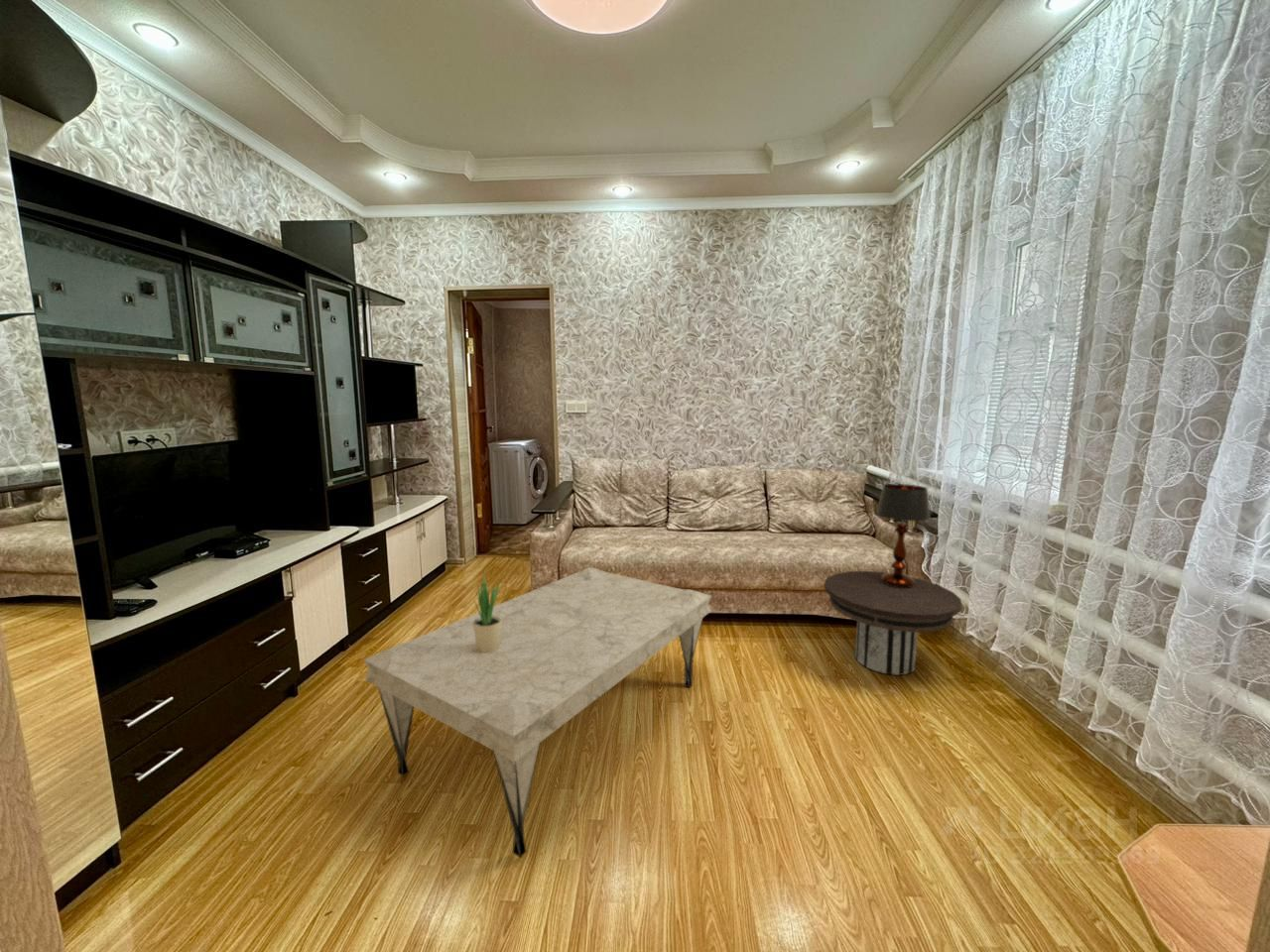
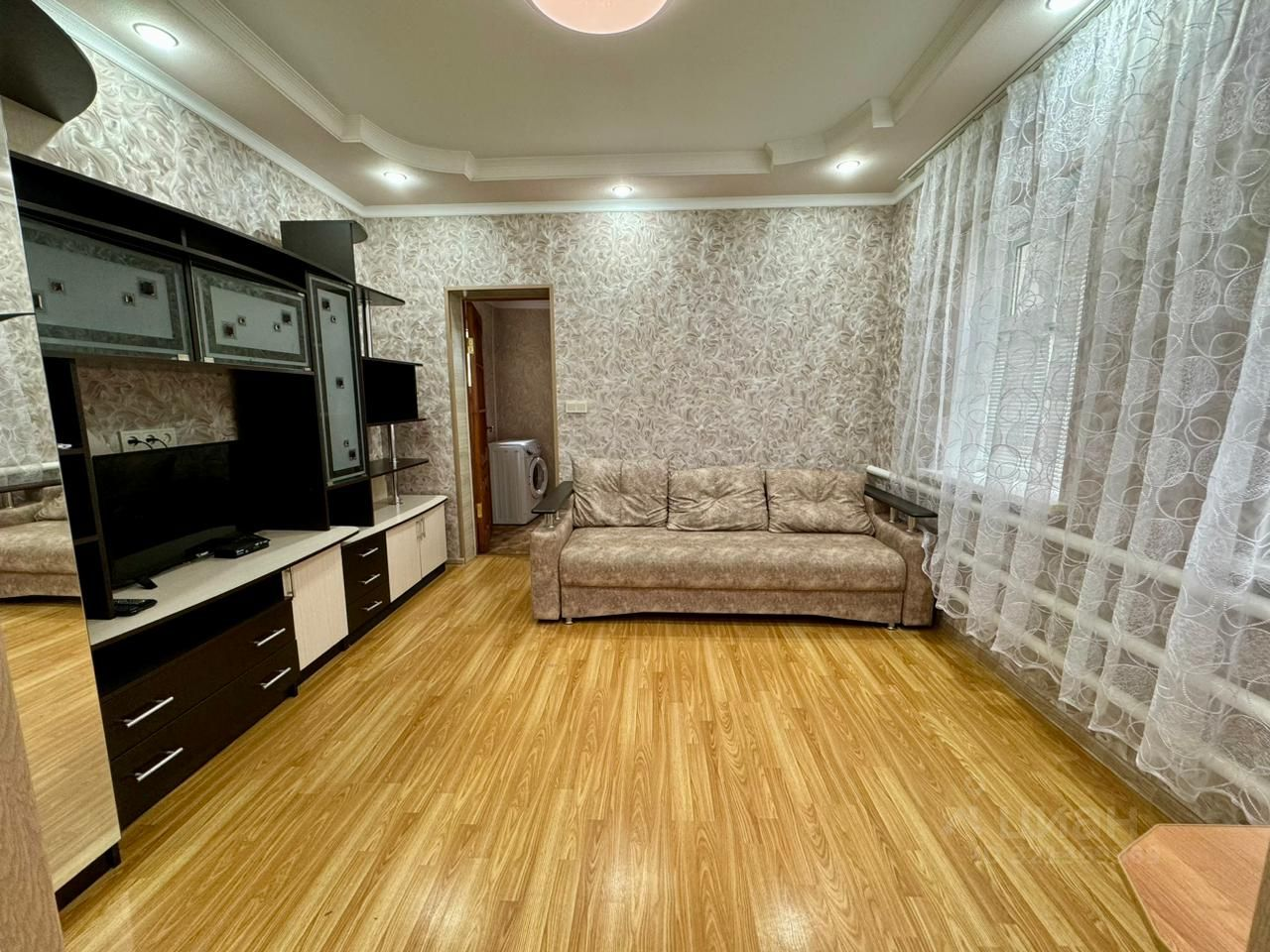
- table lamp [875,483,932,588]
- side table [824,570,962,676]
- potted plant [472,570,502,653]
- coffee table [362,566,712,859]
